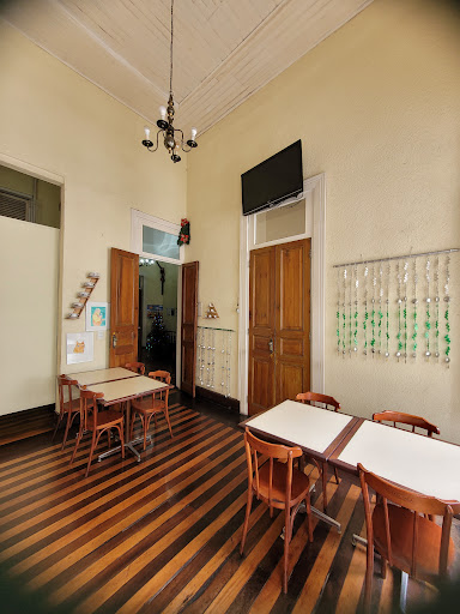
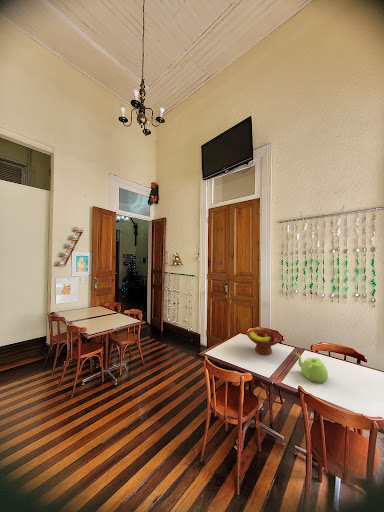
+ teapot [295,352,329,384]
+ fruit bowl [245,328,283,356]
